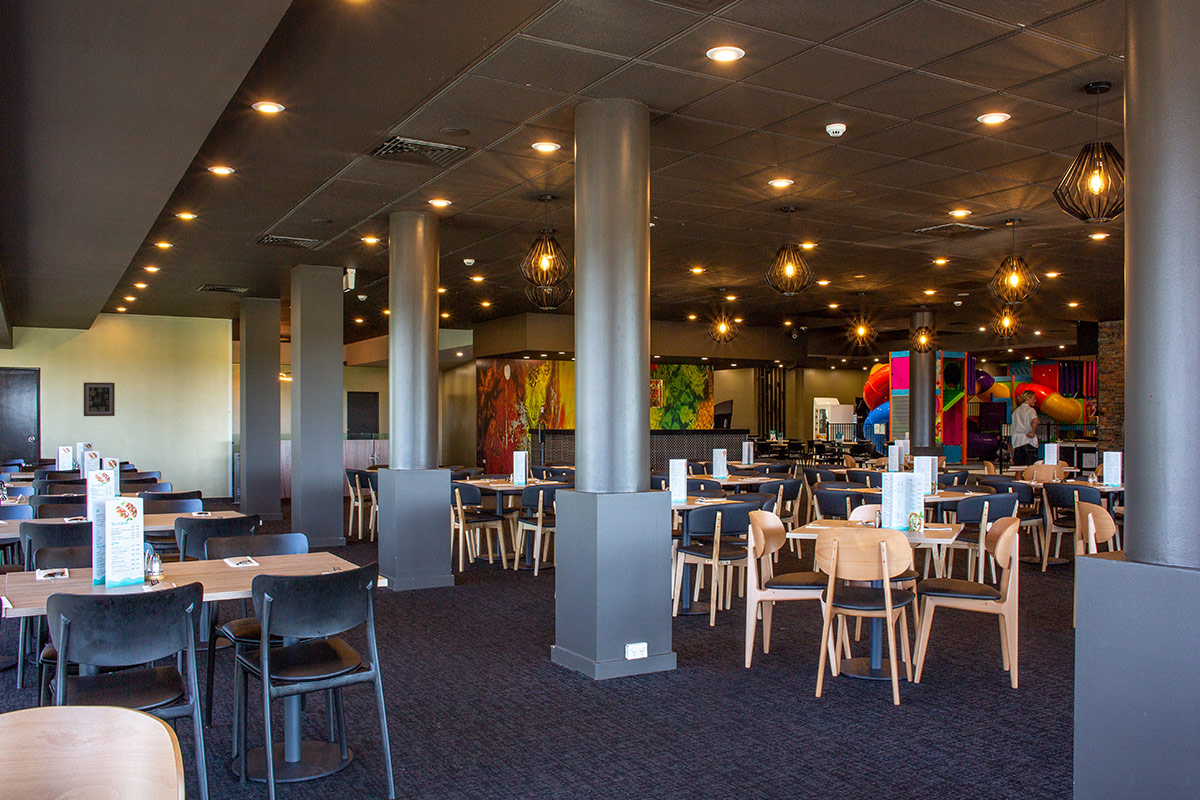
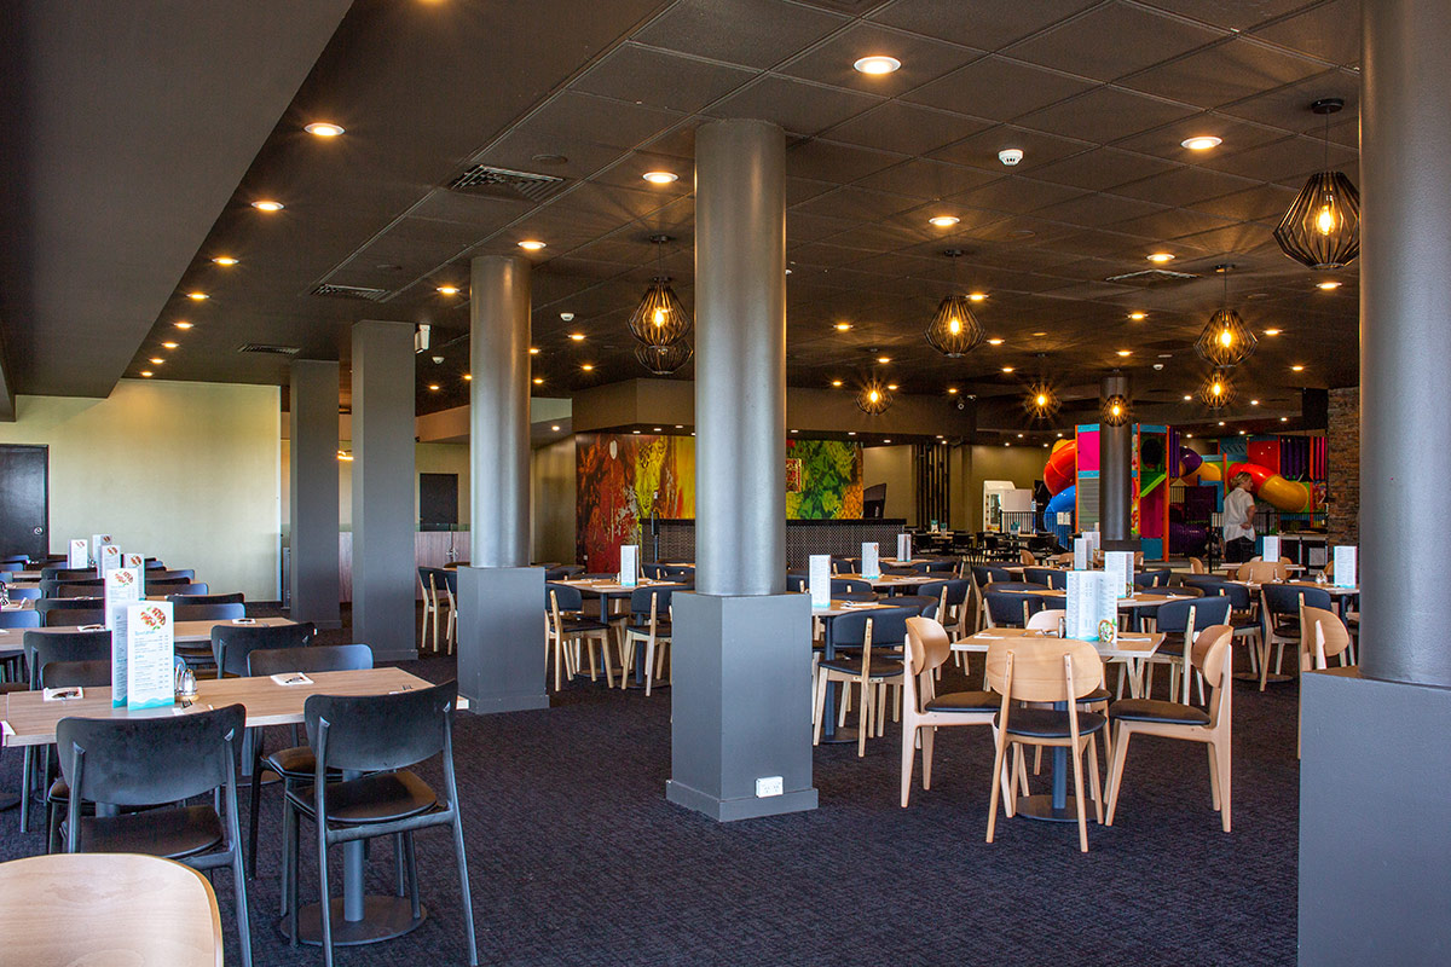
- wall art [83,381,116,417]
